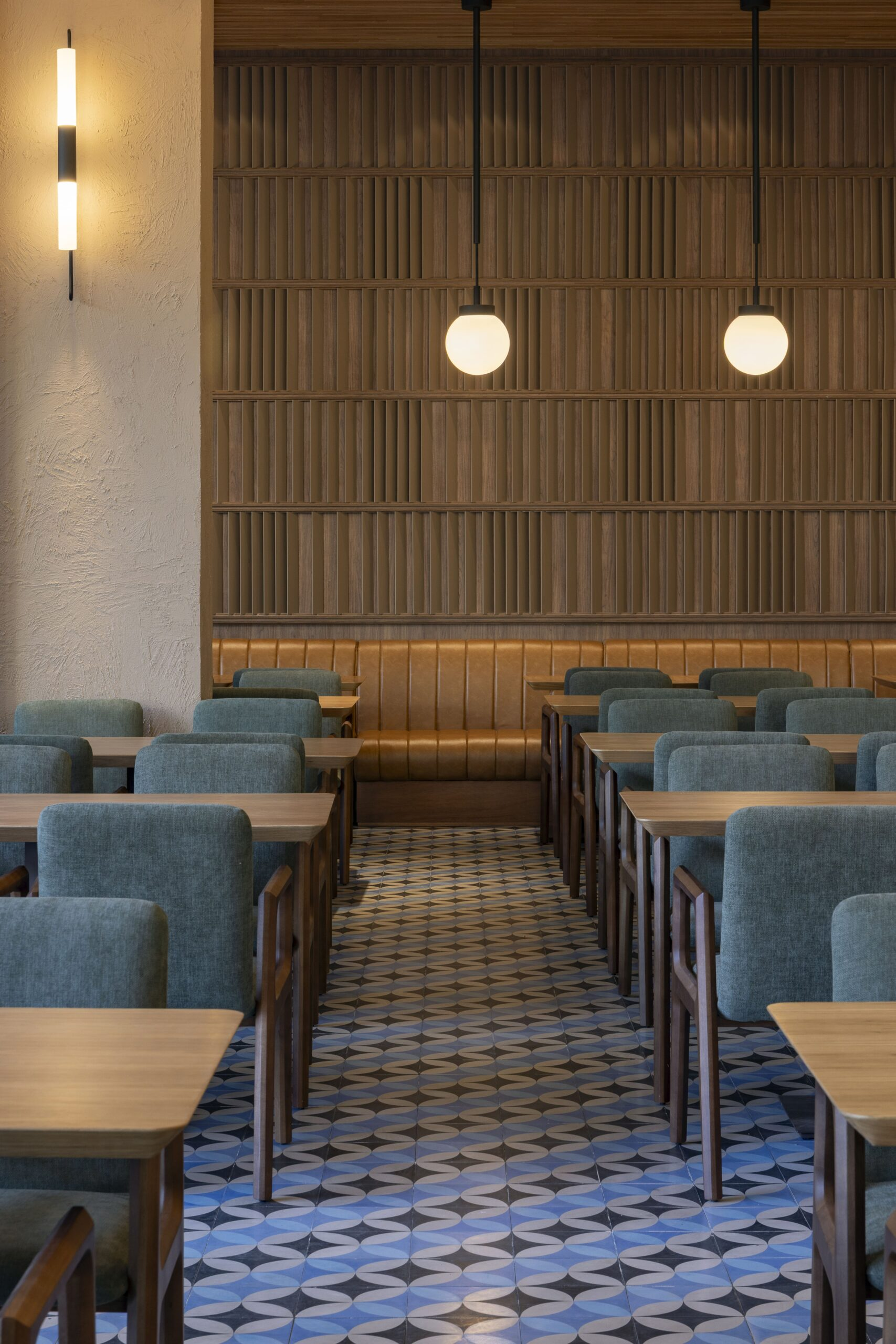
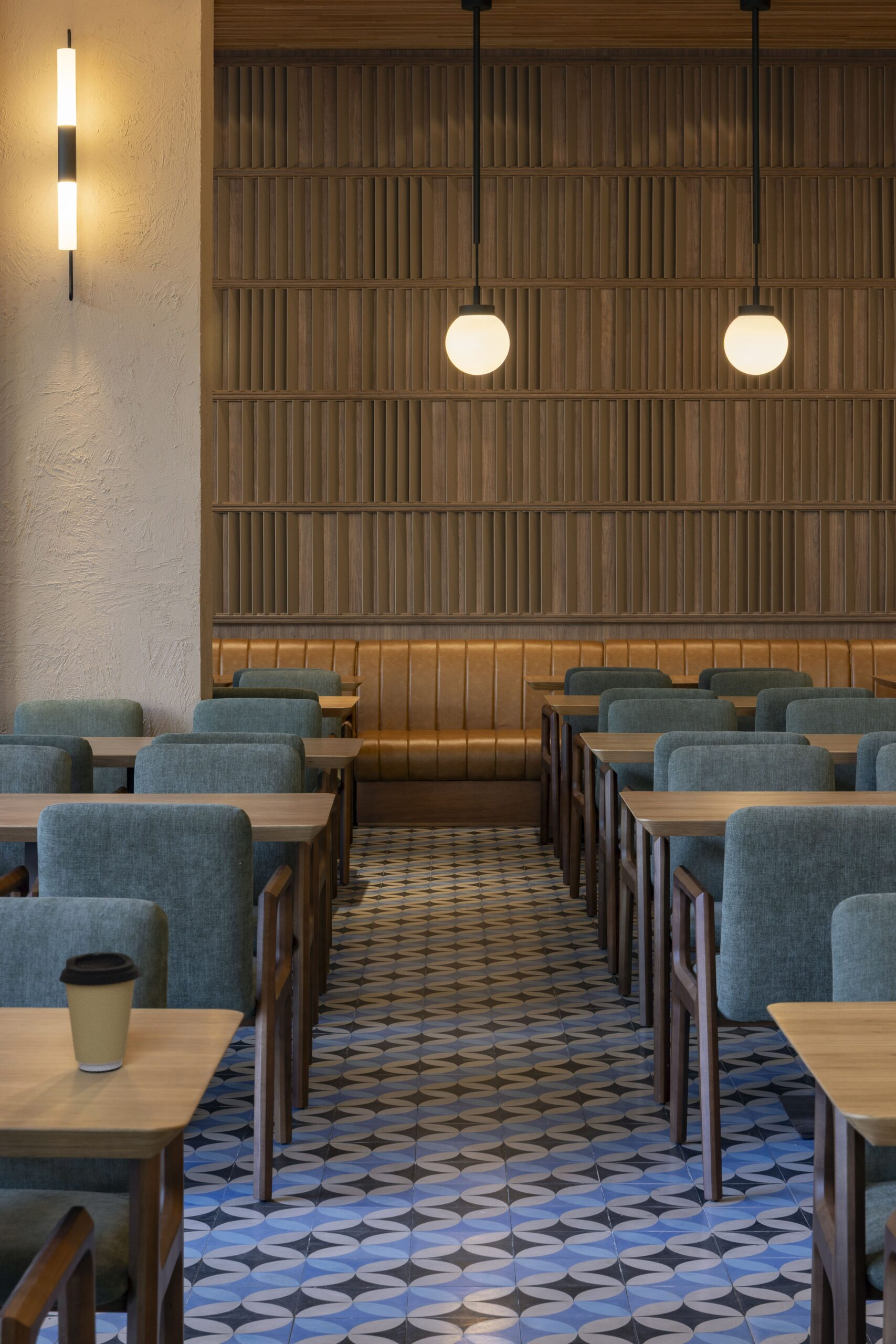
+ coffee cup [58,952,141,1072]
